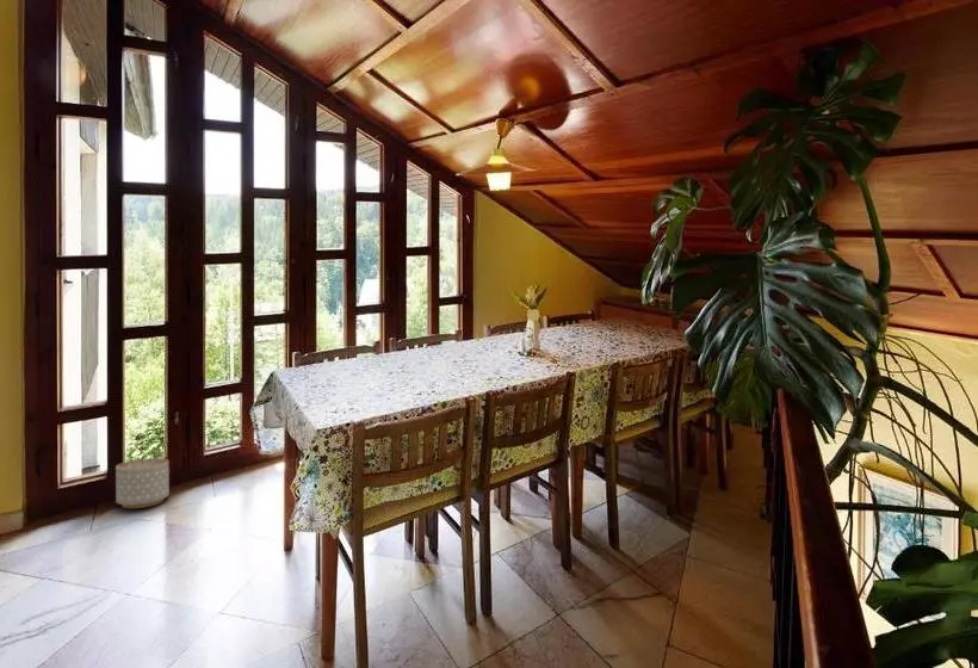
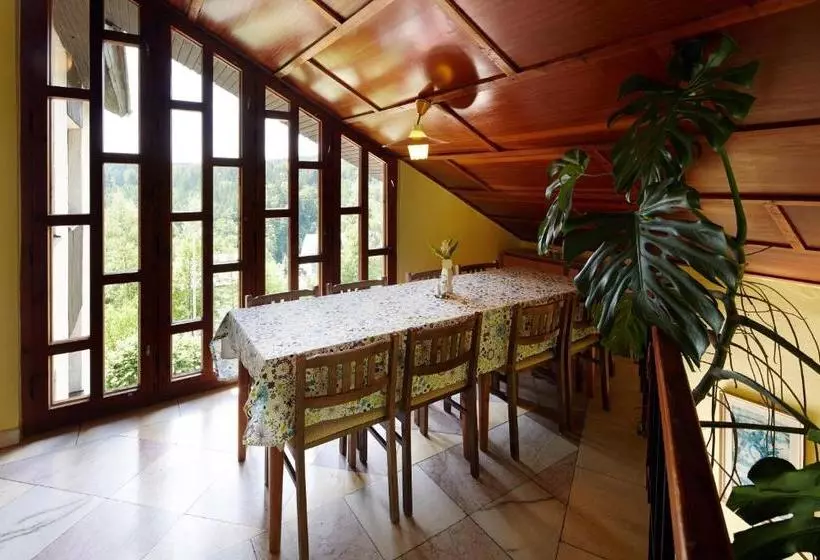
- planter [114,457,171,509]
